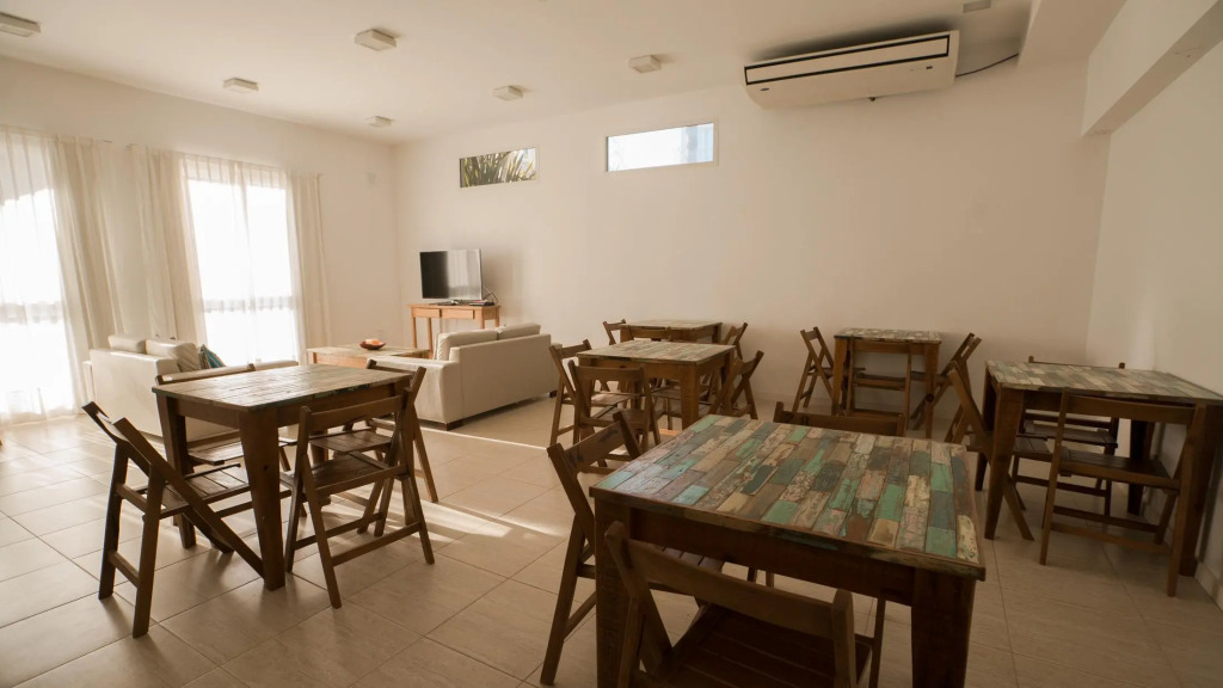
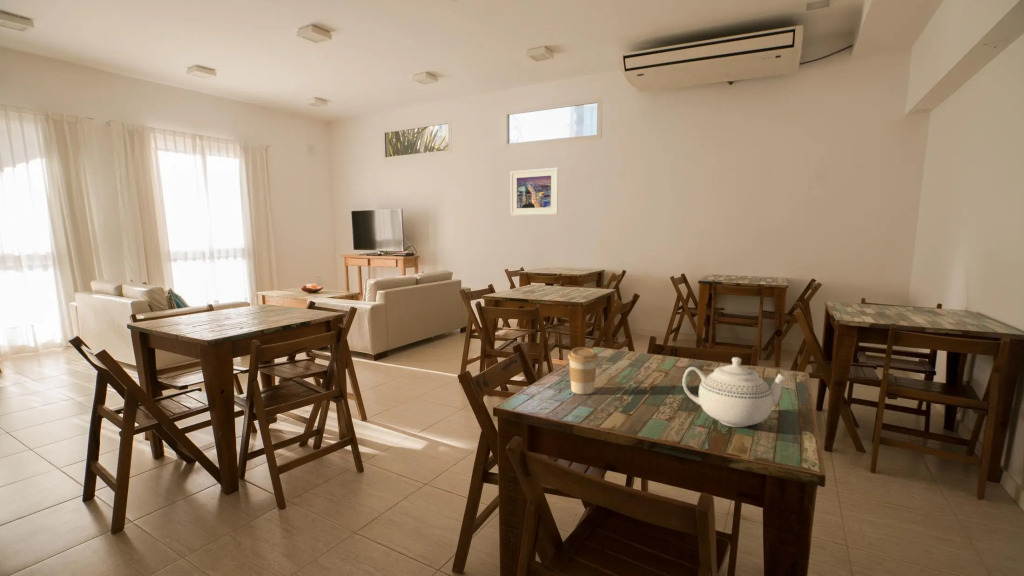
+ teapot [682,356,787,428]
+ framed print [510,167,559,216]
+ coffee cup [567,346,599,395]
